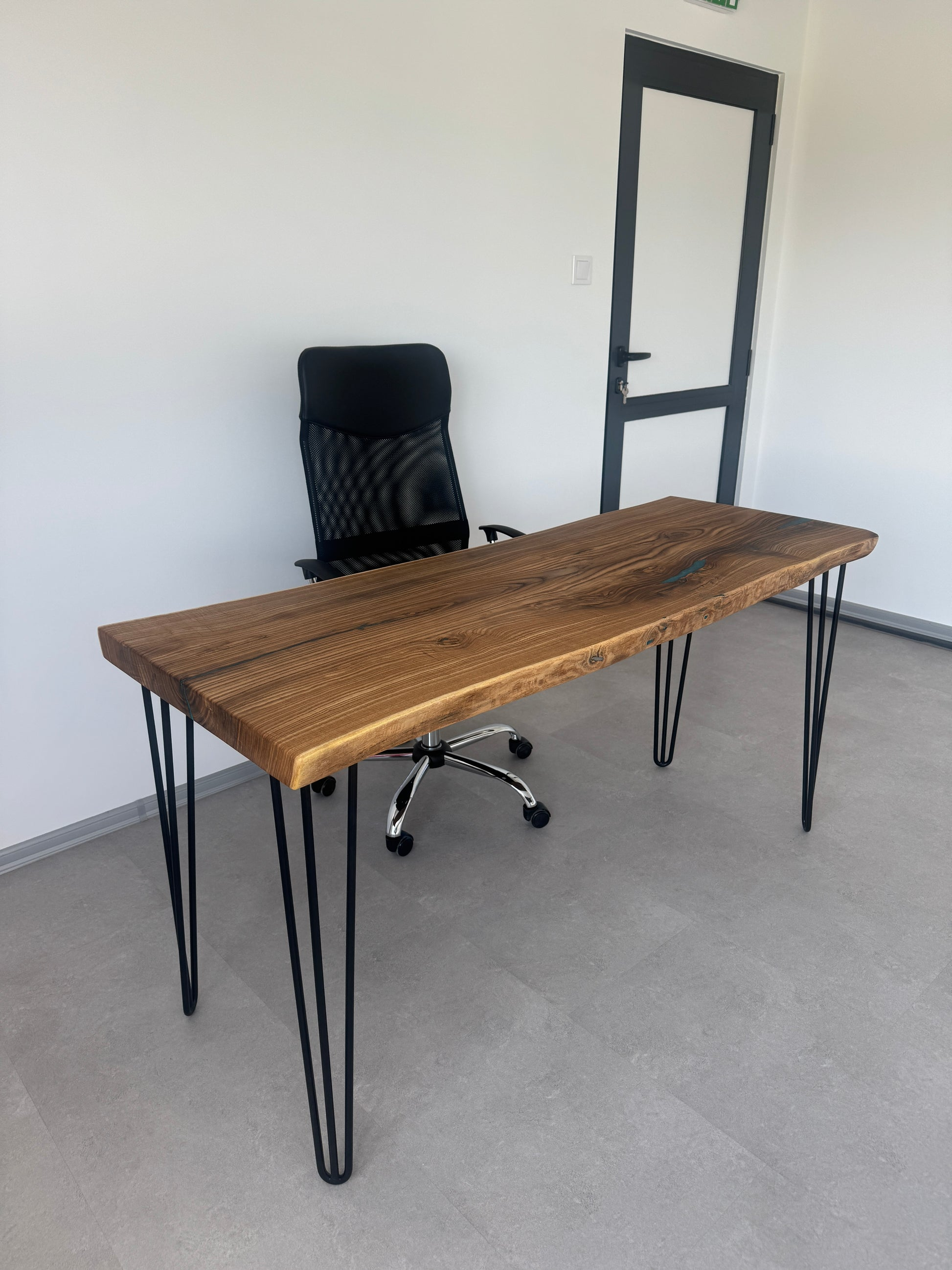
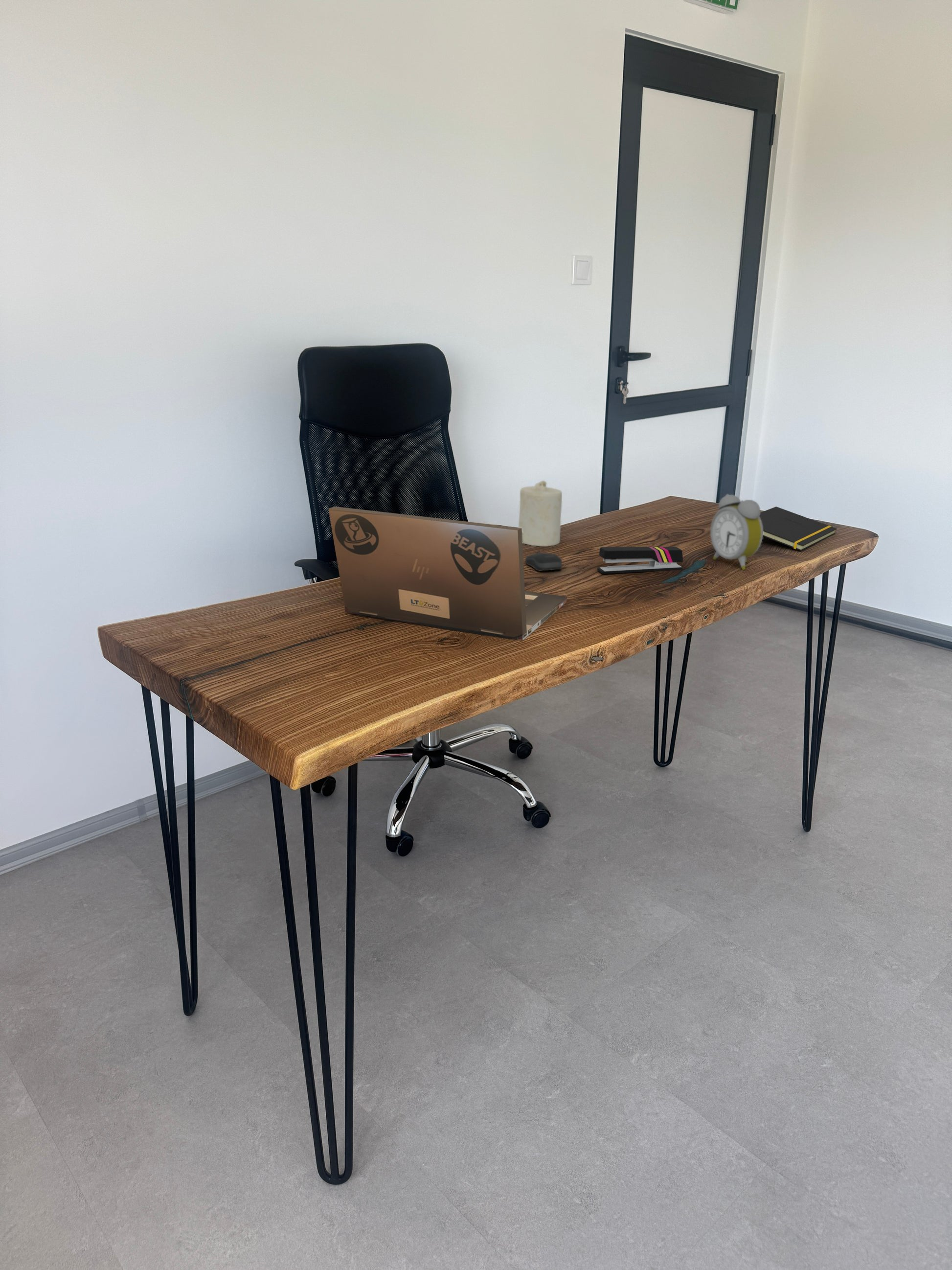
+ stapler [597,547,683,575]
+ candle [518,480,563,547]
+ alarm clock [710,494,763,571]
+ computer mouse [525,551,563,572]
+ laptop [328,506,567,642]
+ notepad [759,506,838,552]
